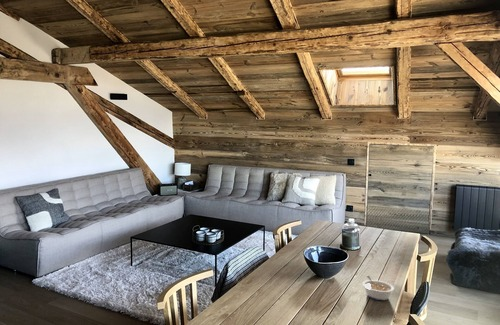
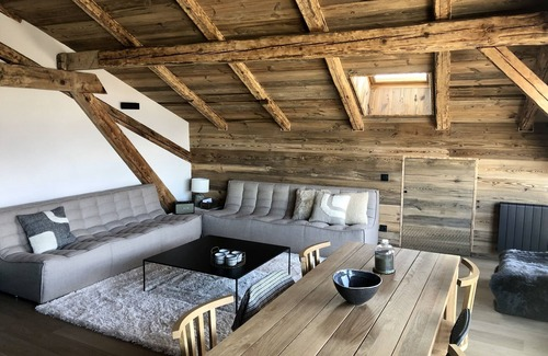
- legume [361,275,395,301]
